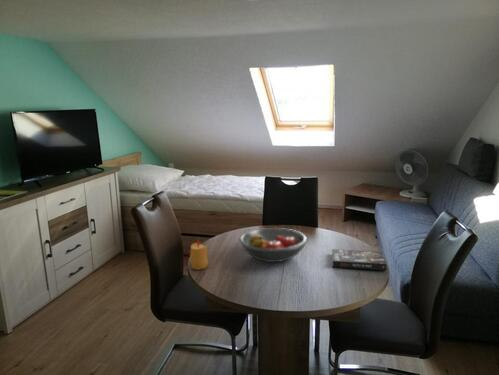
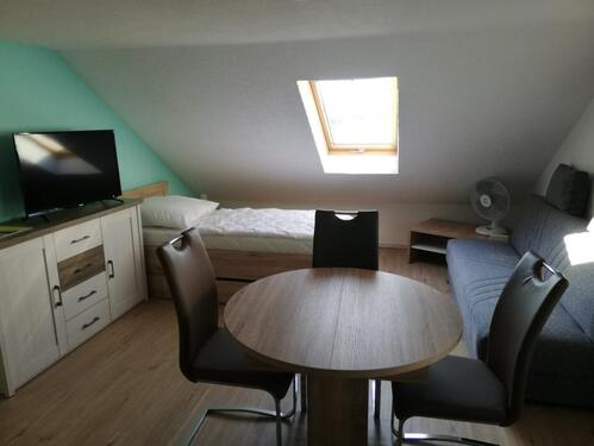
- candle [189,237,209,271]
- fruit bowl [239,227,308,263]
- book [331,248,388,271]
